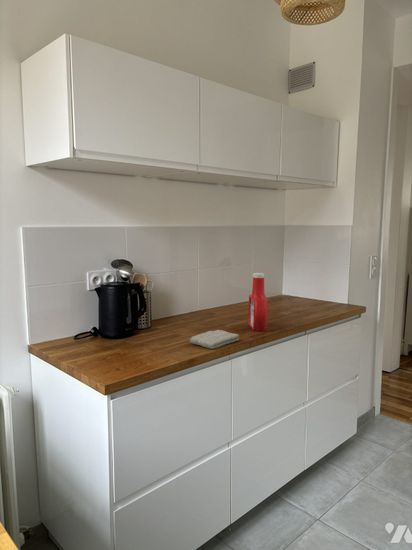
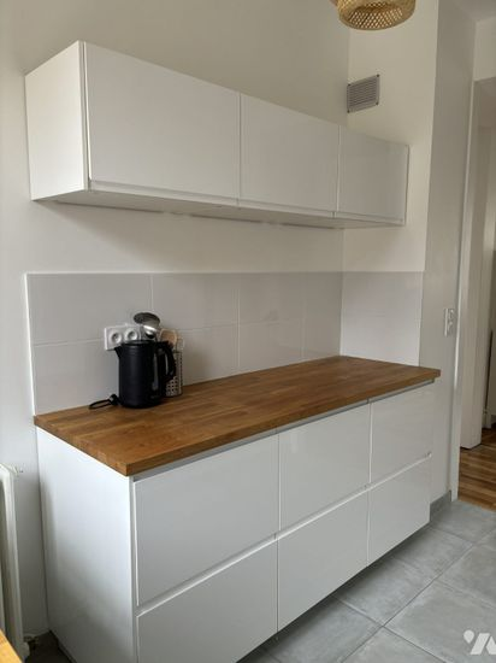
- soap bottle [248,272,269,332]
- washcloth [189,329,240,350]
